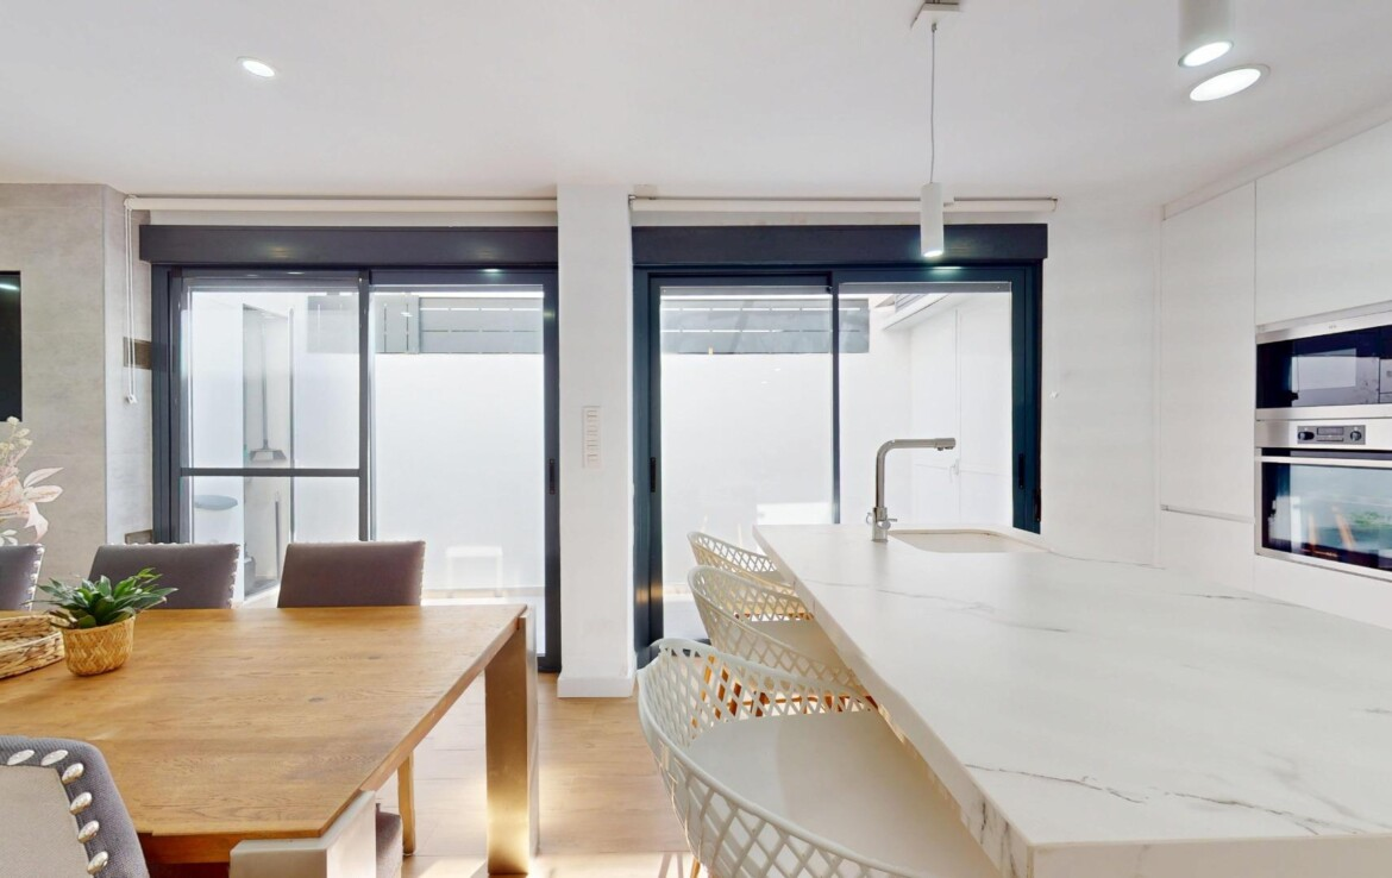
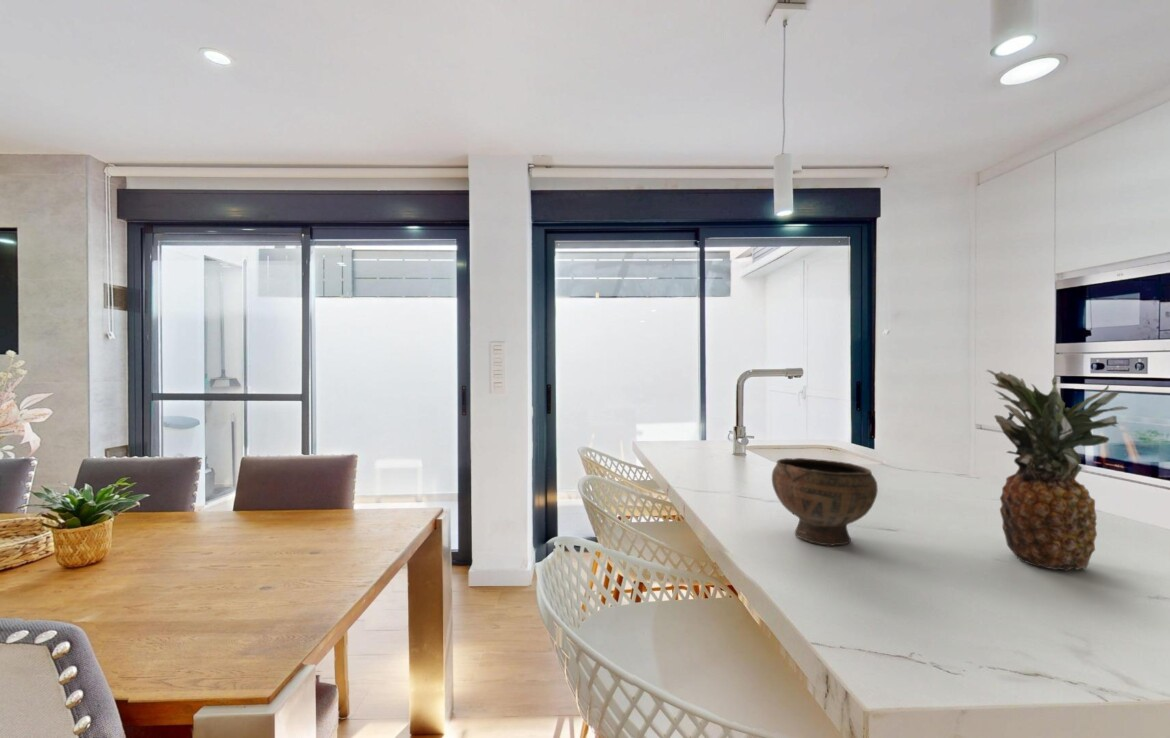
+ fruit [986,368,1129,572]
+ bowl [771,457,879,547]
